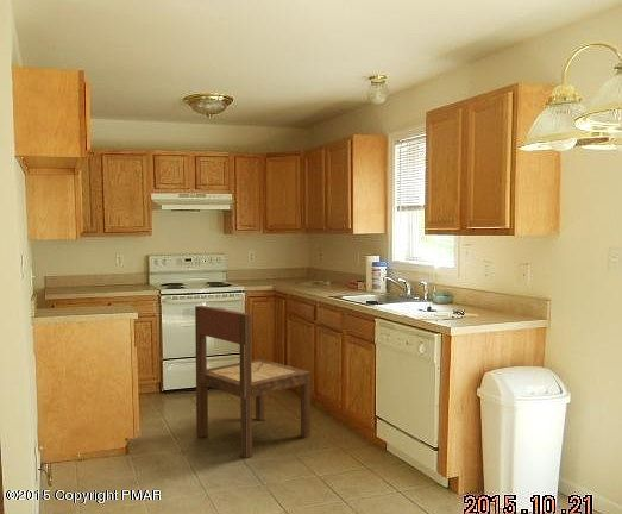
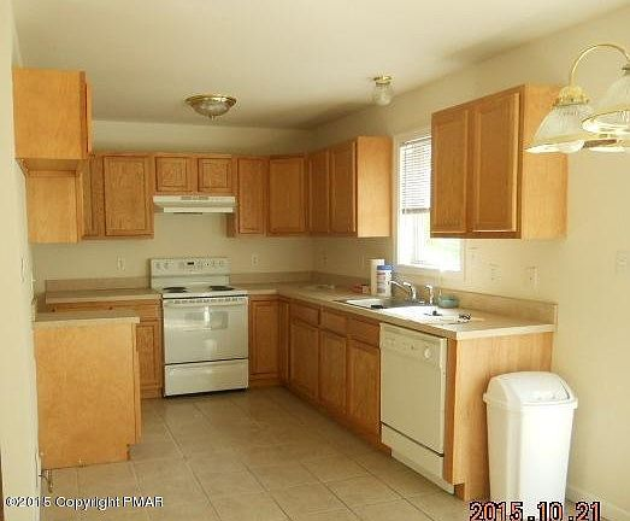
- dining chair [194,305,312,459]
